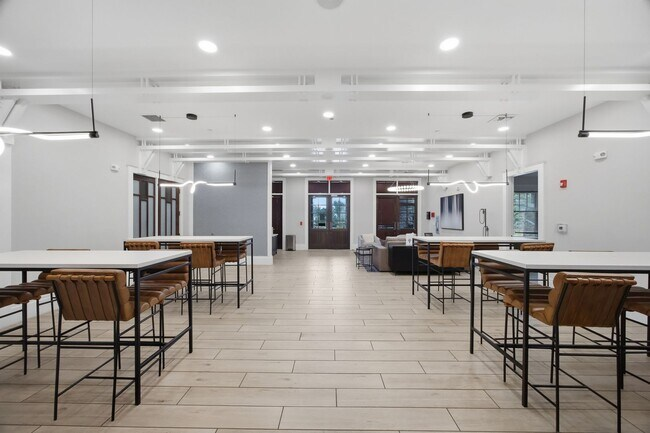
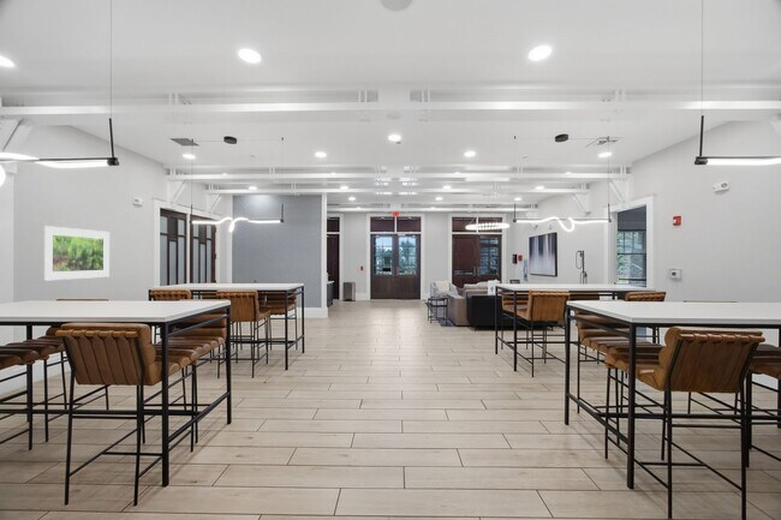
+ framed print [42,225,111,282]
